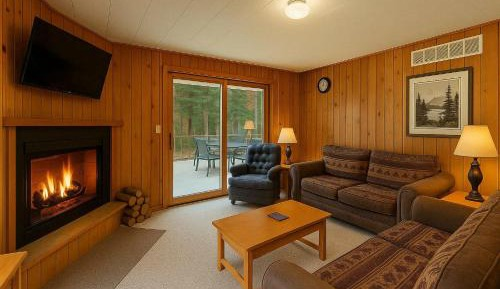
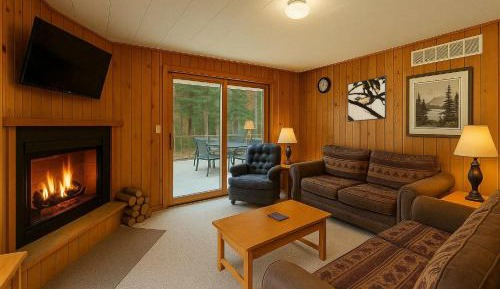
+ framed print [347,74,387,123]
